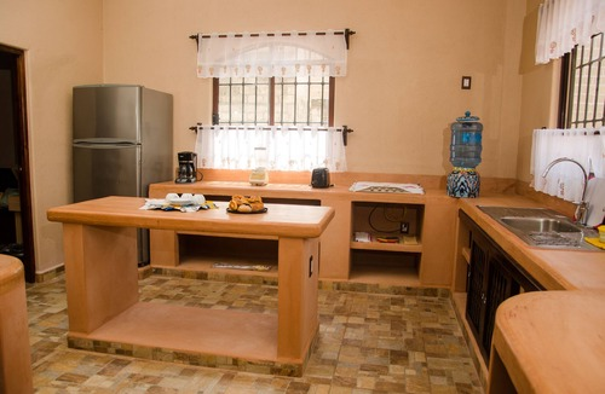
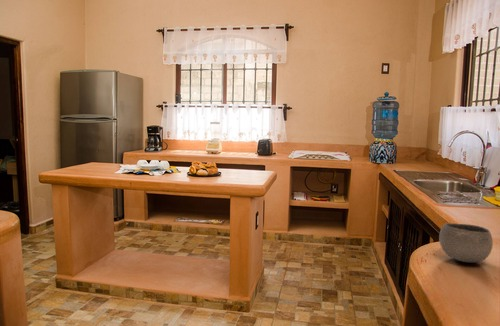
+ bowl [438,222,494,264]
